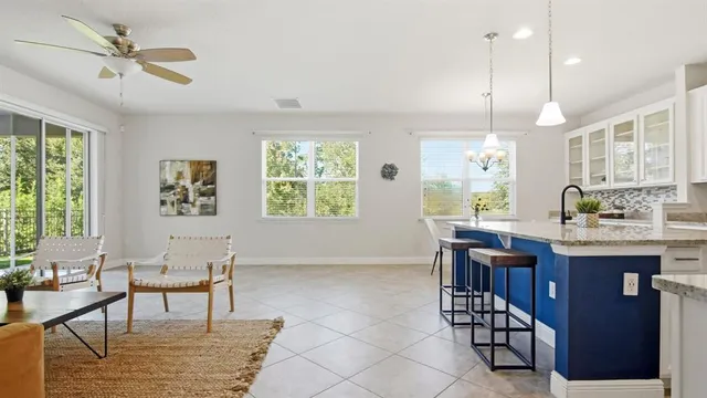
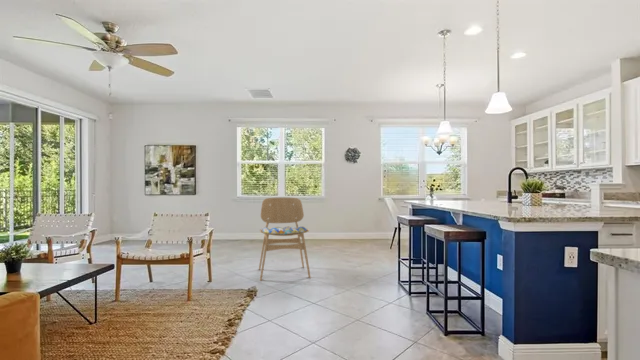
+ dining chair [258,197,312,282]
